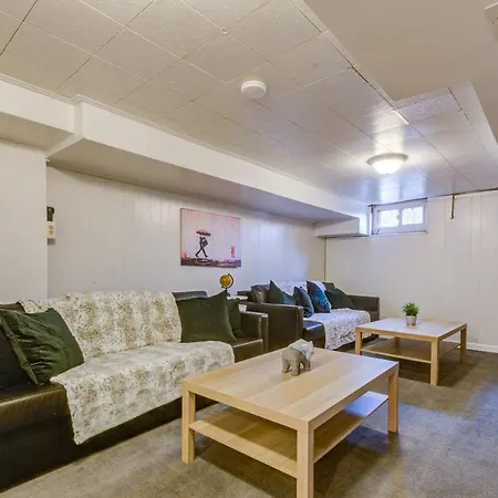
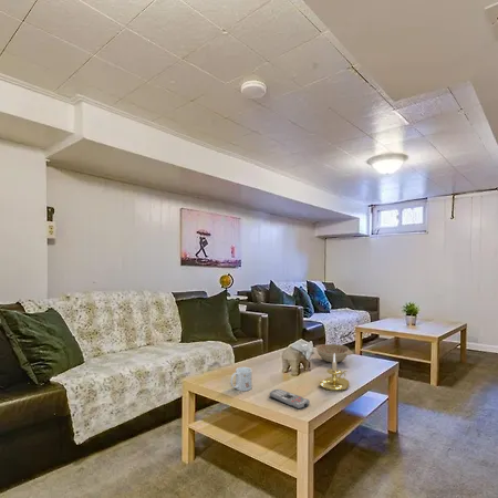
+ mug [229,366,252,392]
+ candle holder [319,354,351,392]
+ remote control [269,388,311,411]
+ decorative bowl [314,343,354,364]
